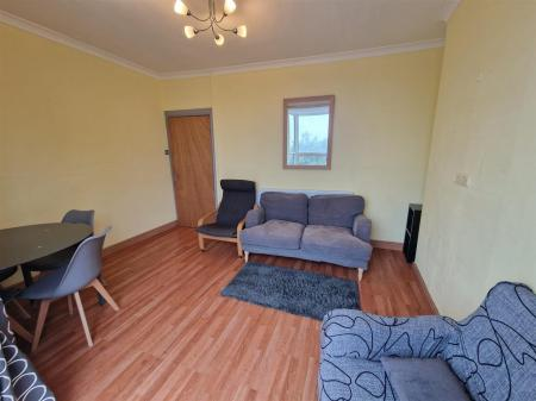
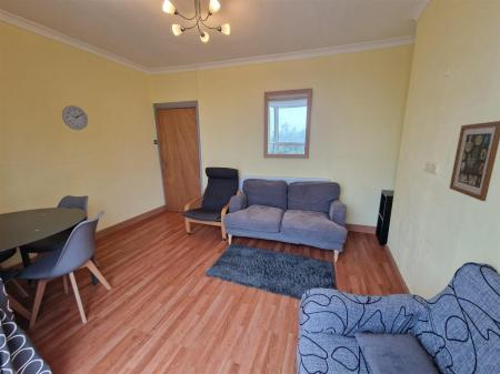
+ wall art [448,120,500,202]
+ wall clock [61,104,89,131]
